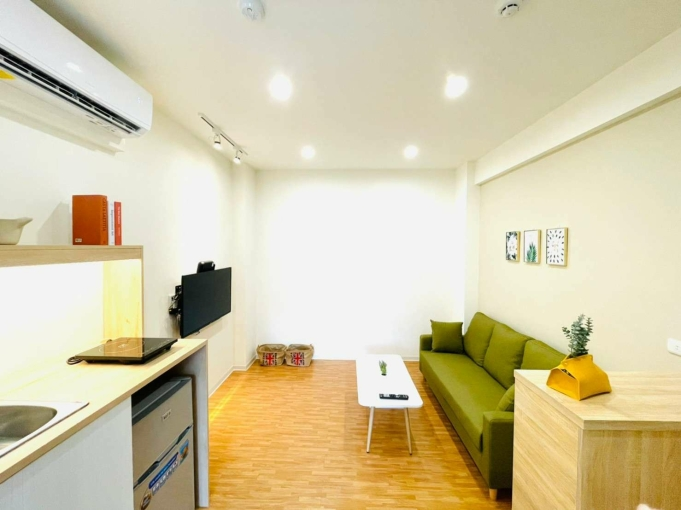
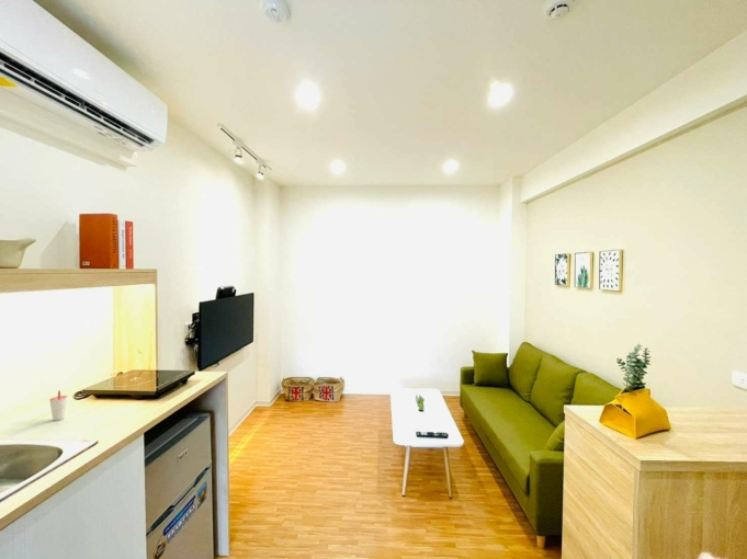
+ cup [48,390,68,422]
